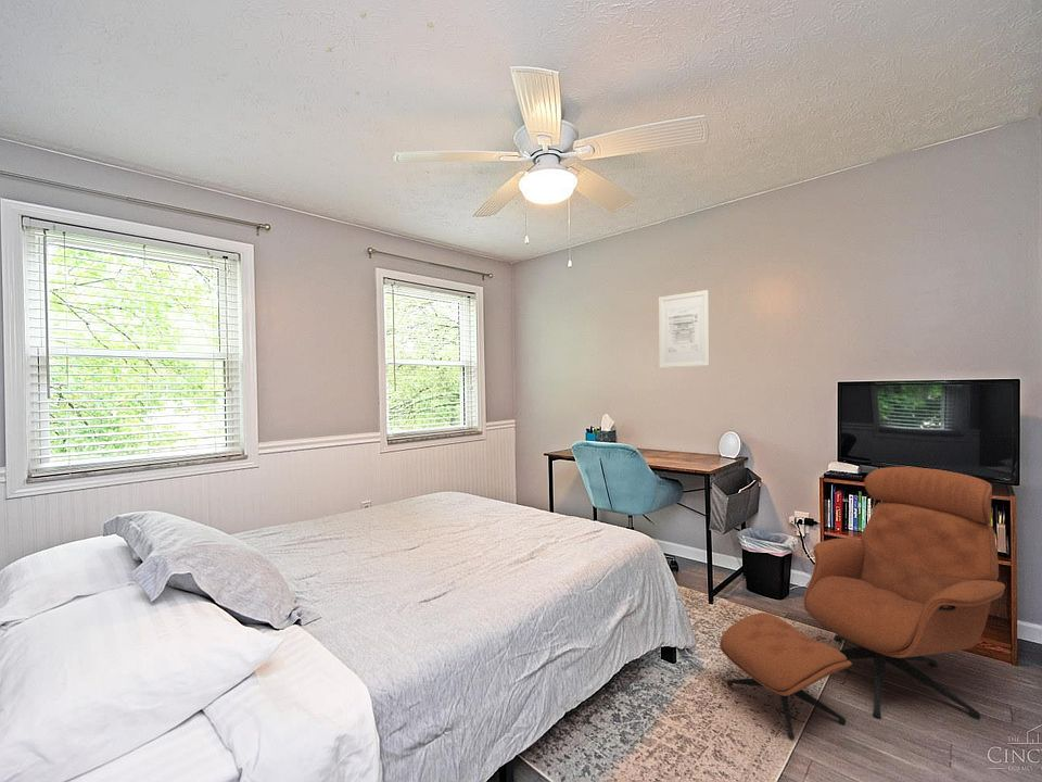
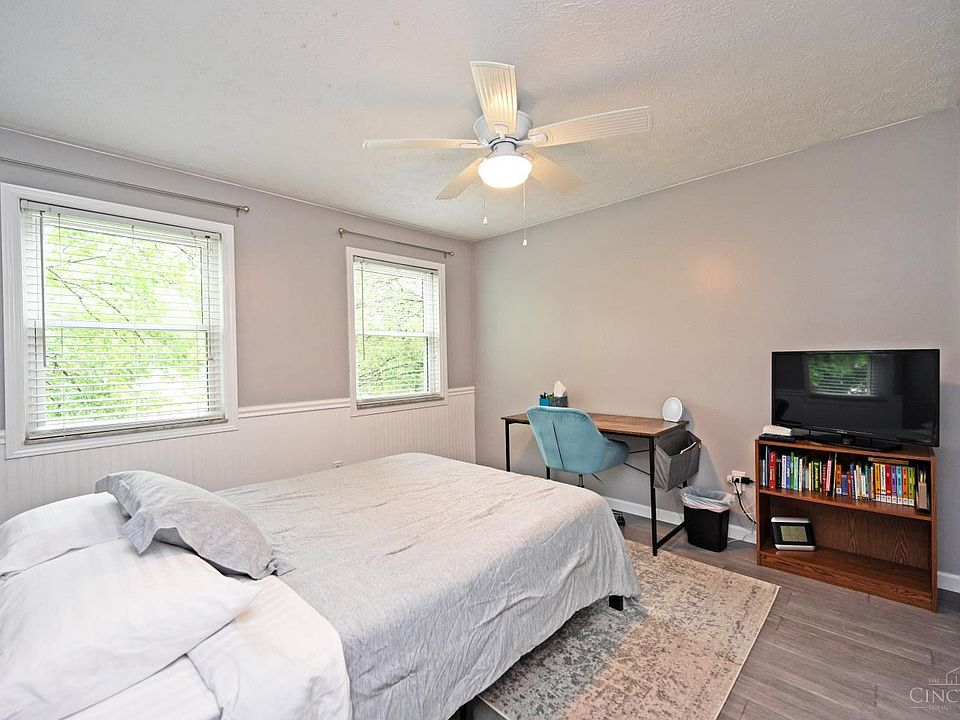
- wall art [658,289,710,368]
- lounge chair [719,466,1006,740]
